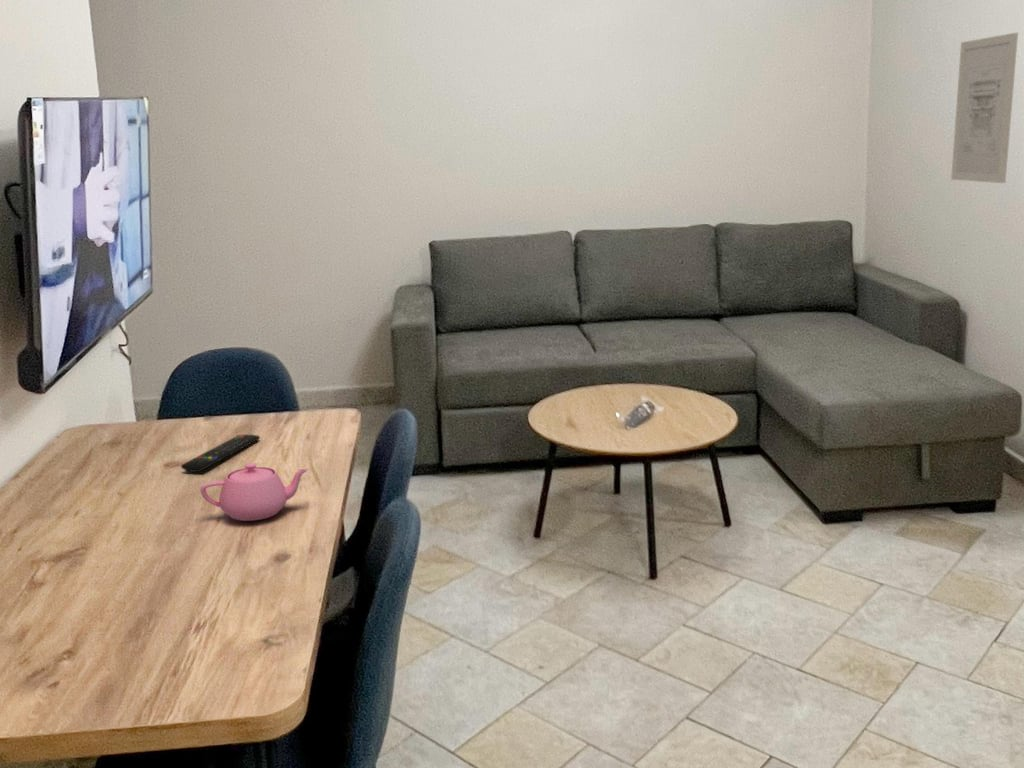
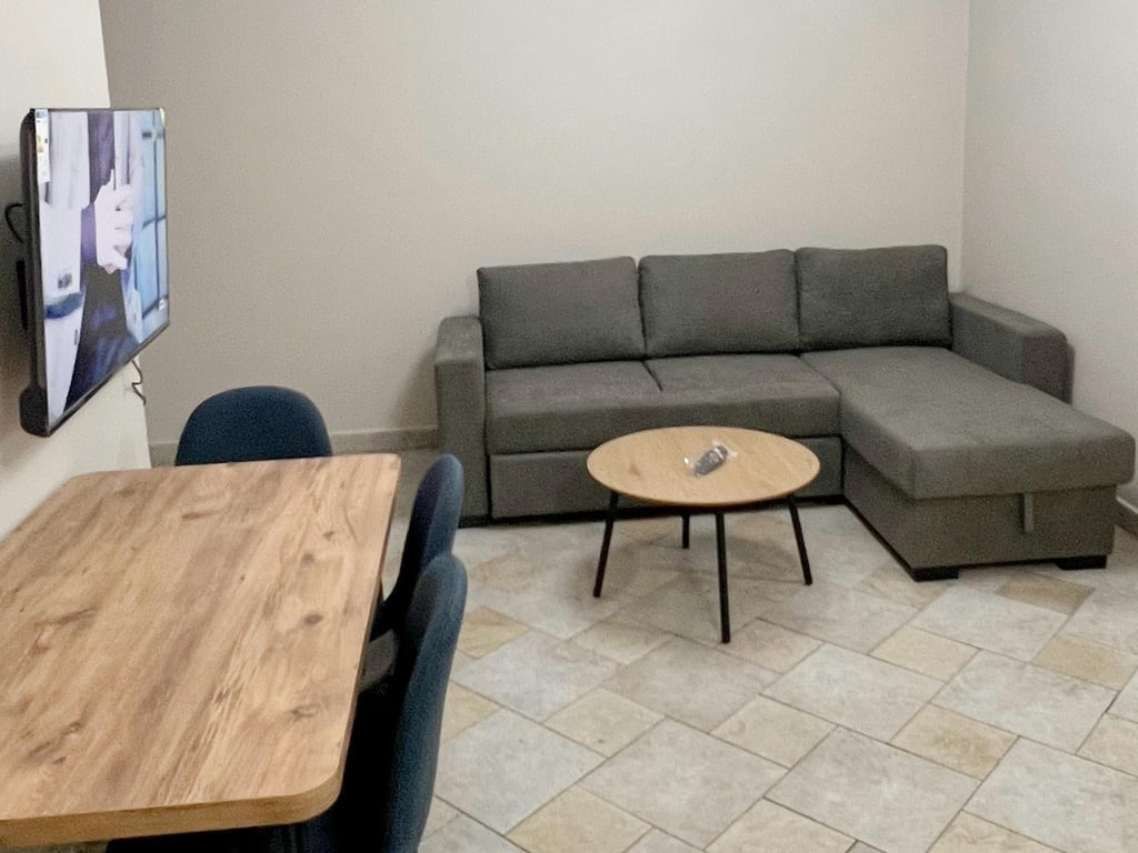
- teapot [199,462,310,522]
- remote control [180,433,261,473]
- wall art [950,32,1019,184]
